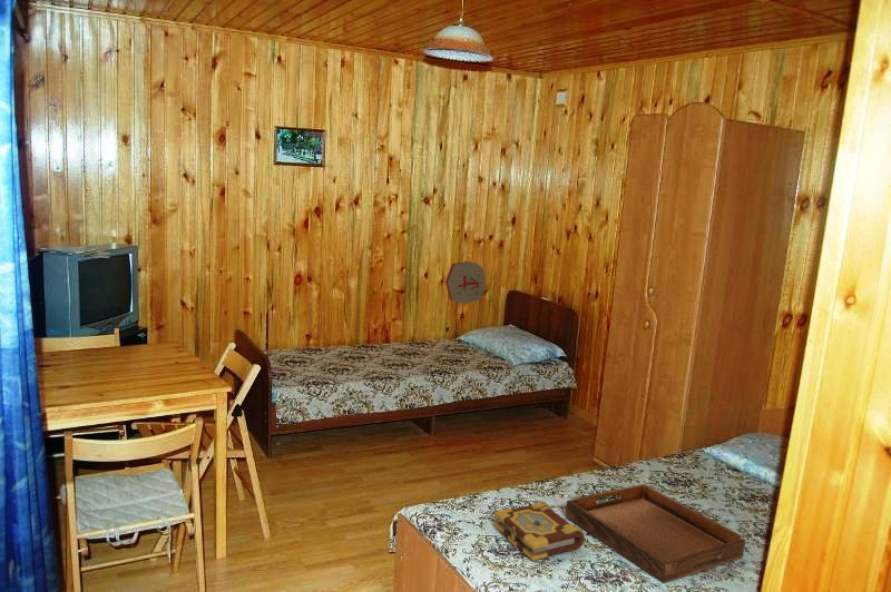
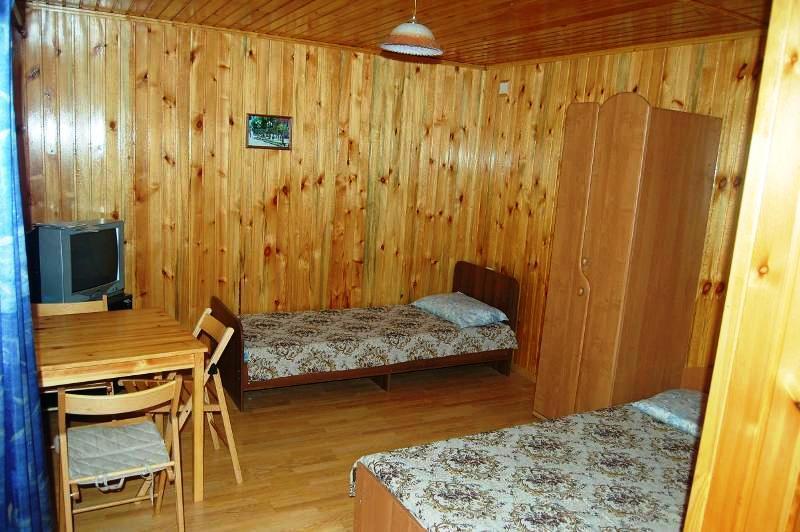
- decorative plate [444,260,487,305]
- book [493,501,586,562]
- serving tray [565,483,746,584]
